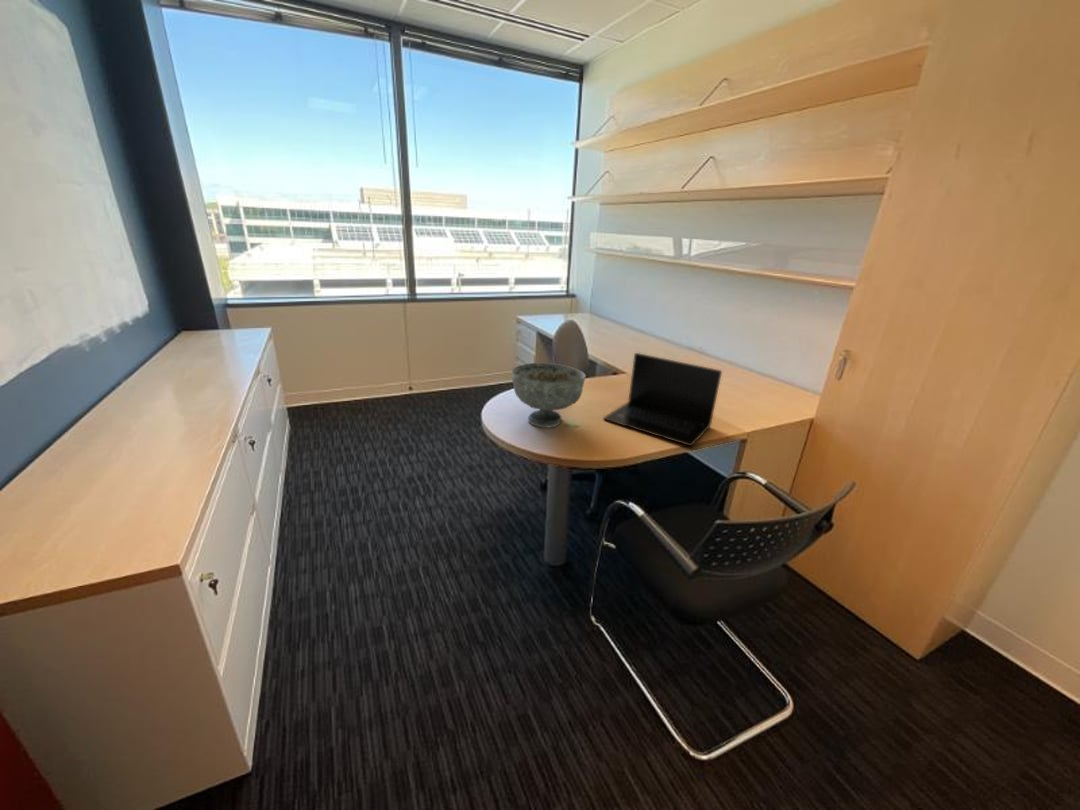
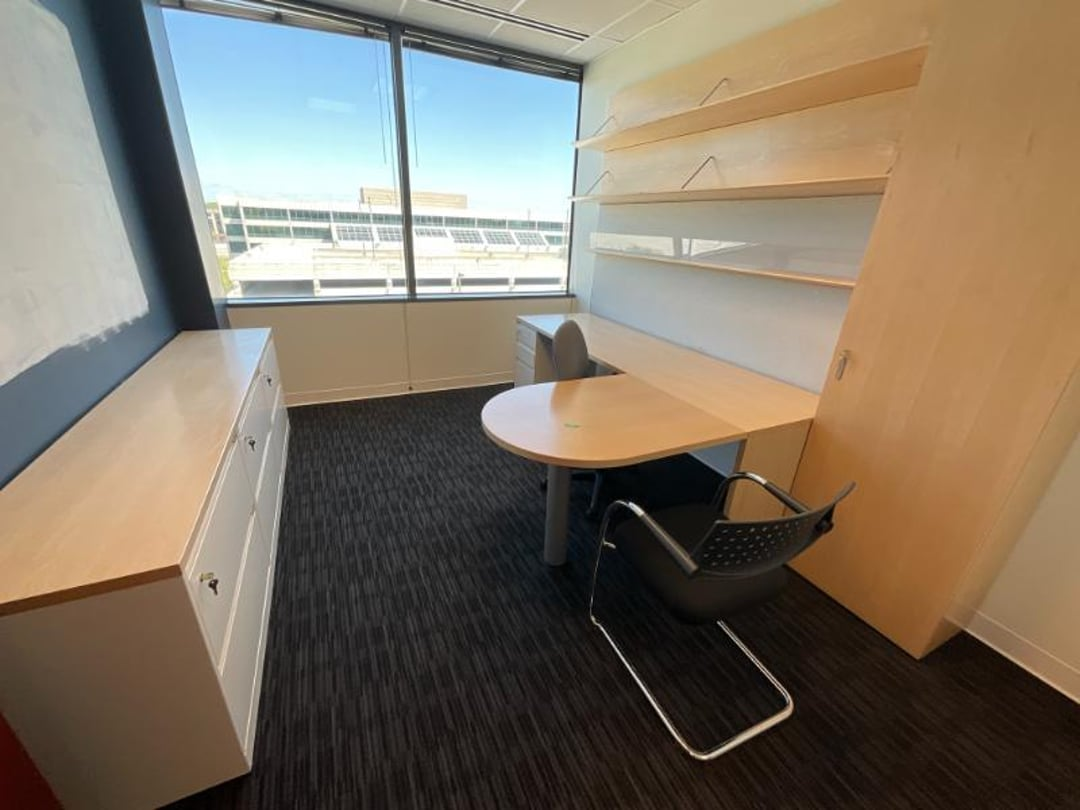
- laptop [603,352,723,447]
- decorative bowl [511,362,587,429]
